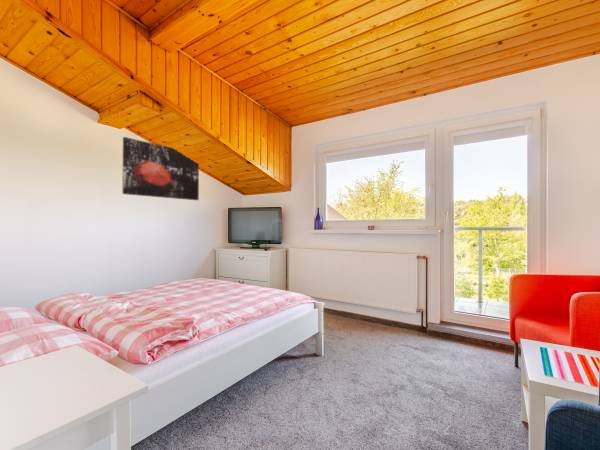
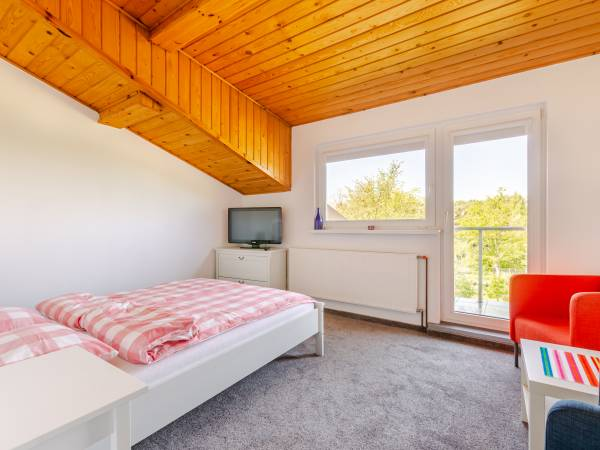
- wall art [121,136,200,201]
